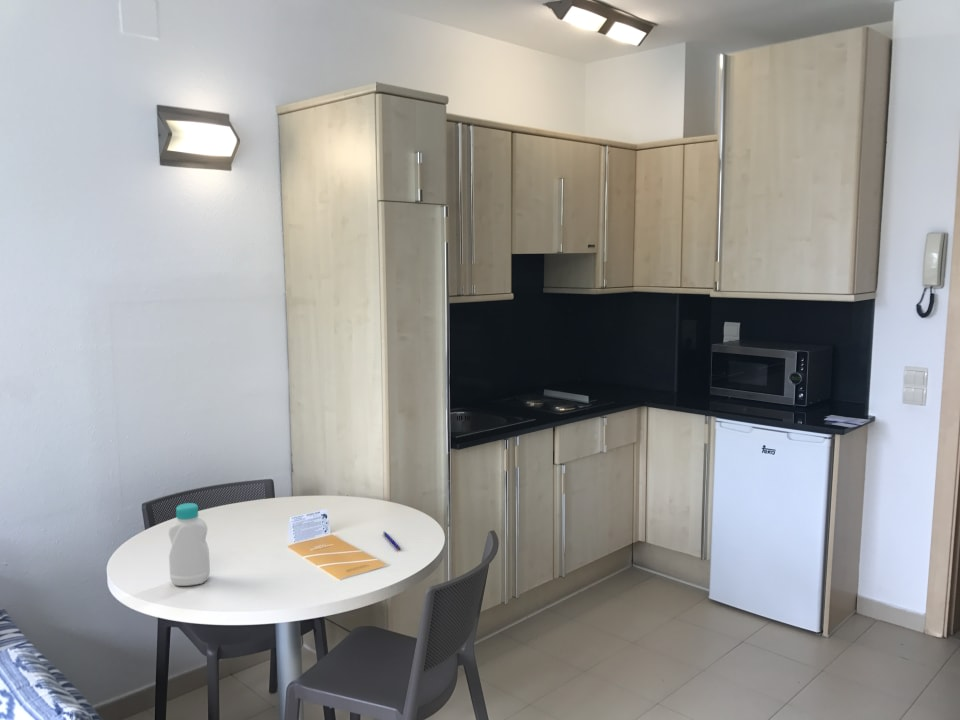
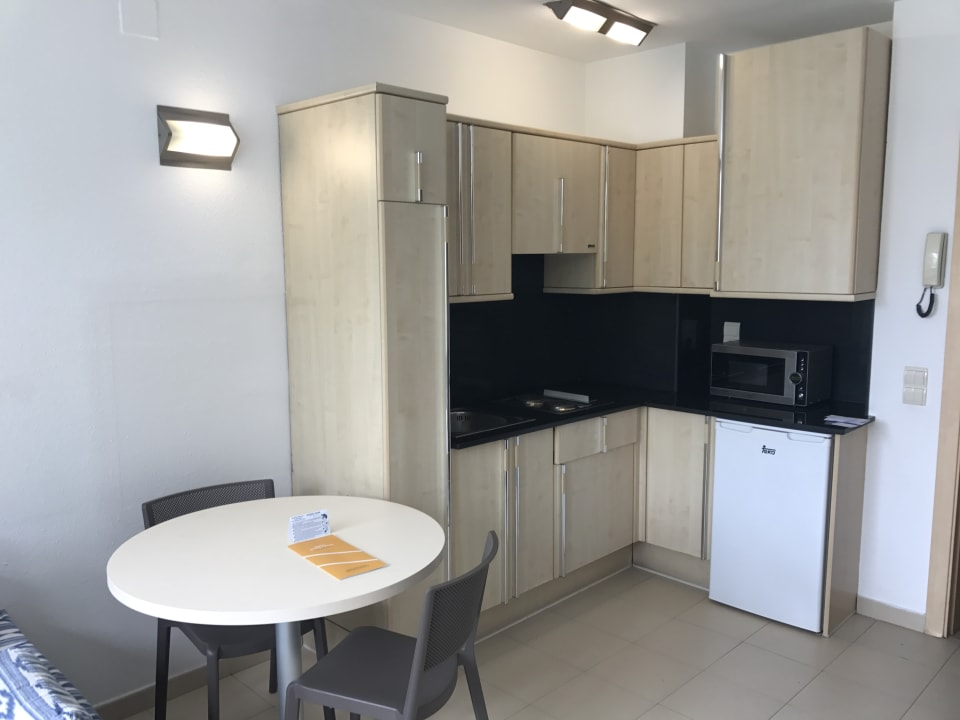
- pen [382,530,402,551]
- bottle [168,502,211,587]
